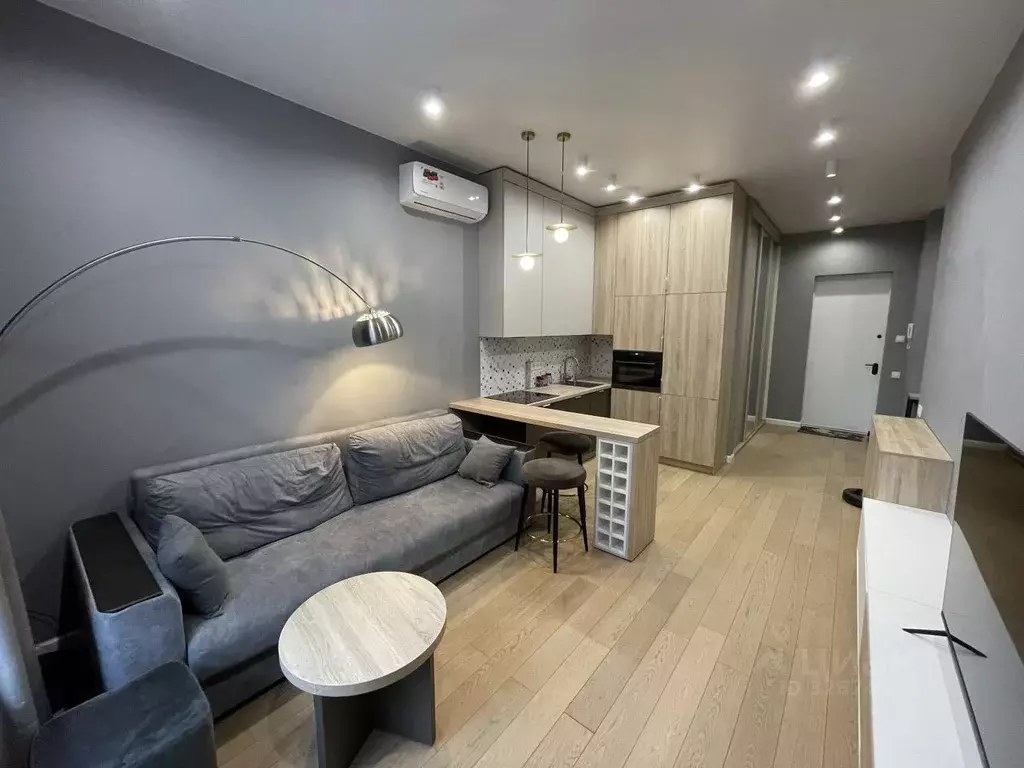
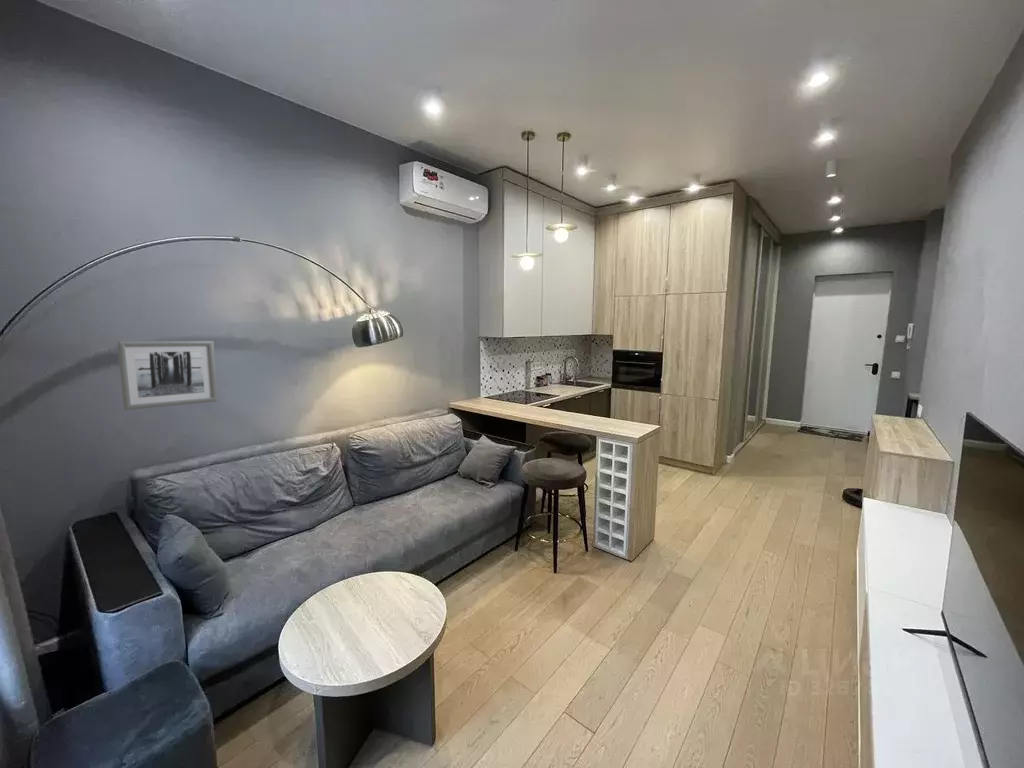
+ wall art [116,340,219,411]
